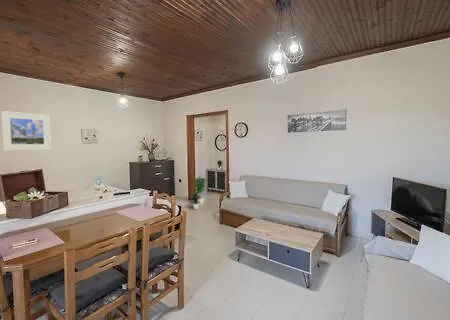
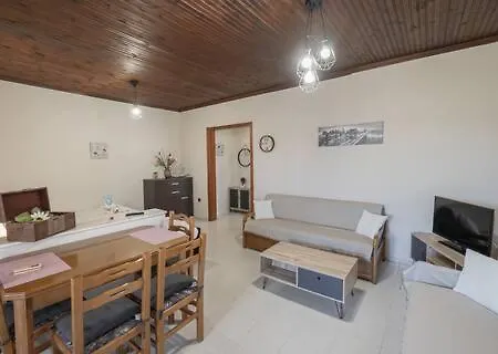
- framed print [0,110,52,151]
- potted plant [189,176,207,210]
